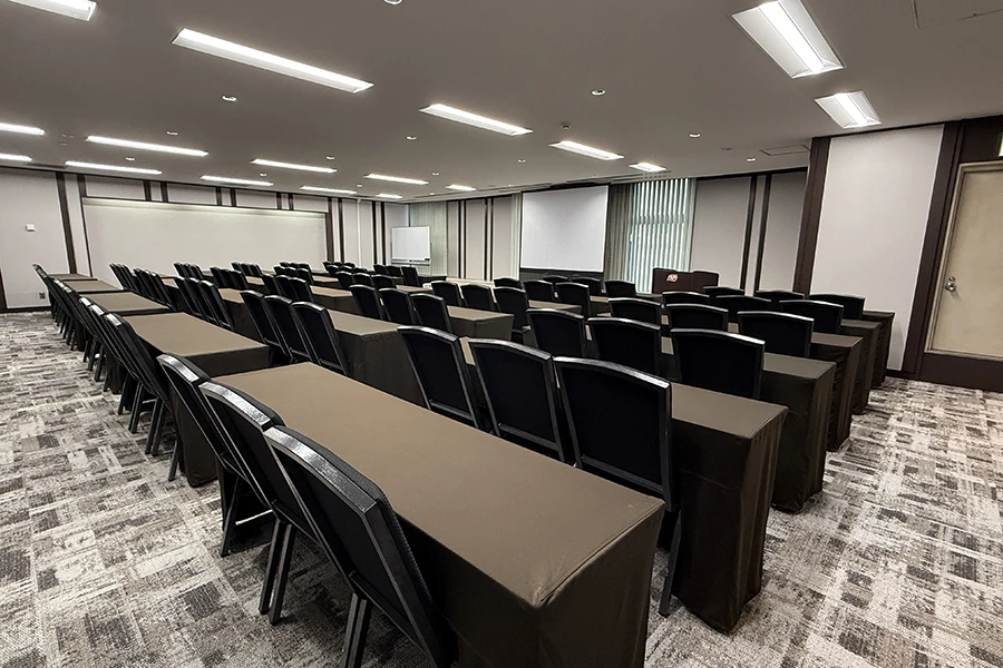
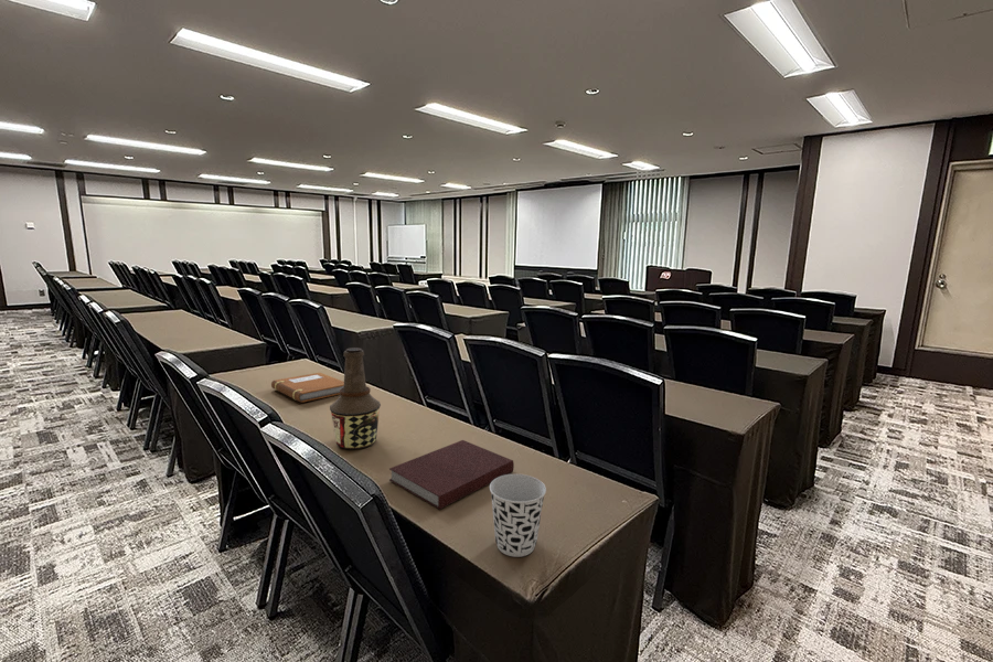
+ notebook [270,372,344,403]
+ cup [489,473,547,558]
+ bottle [329,346,382,450]
+ notebook [388,439,515,511]
